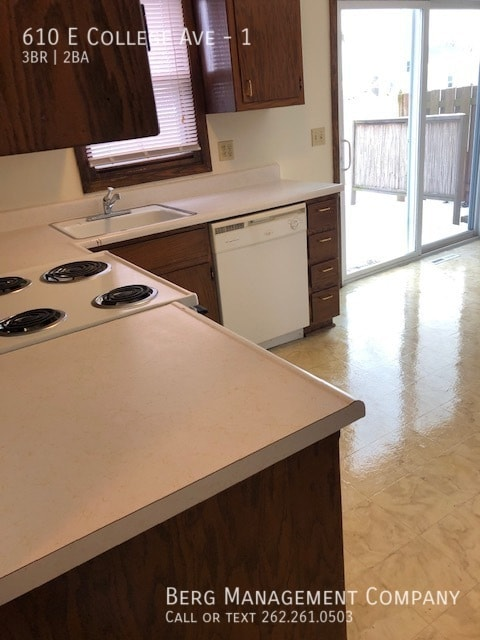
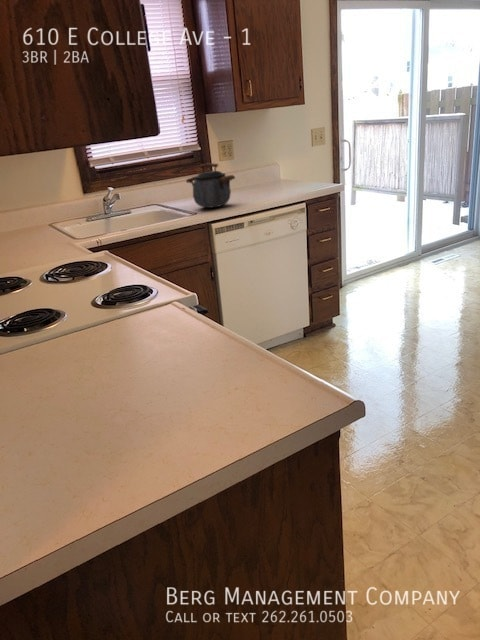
+ kettle [185,162,236,209]
